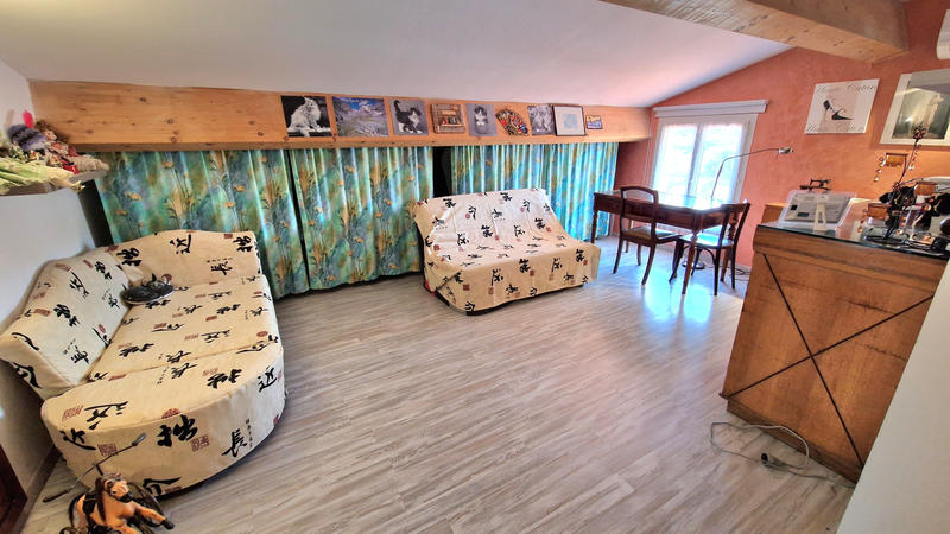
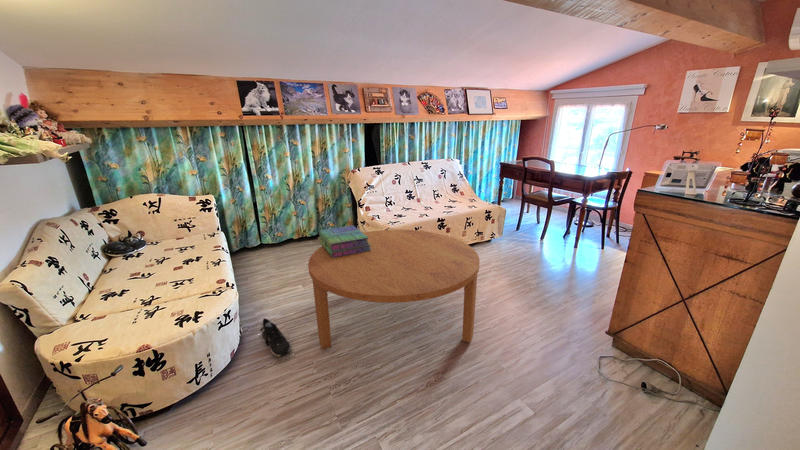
+ shoe [259,317,292,358]
+ coffee table [307,229,481,351]
+ stack of books [317,224,371,258]
